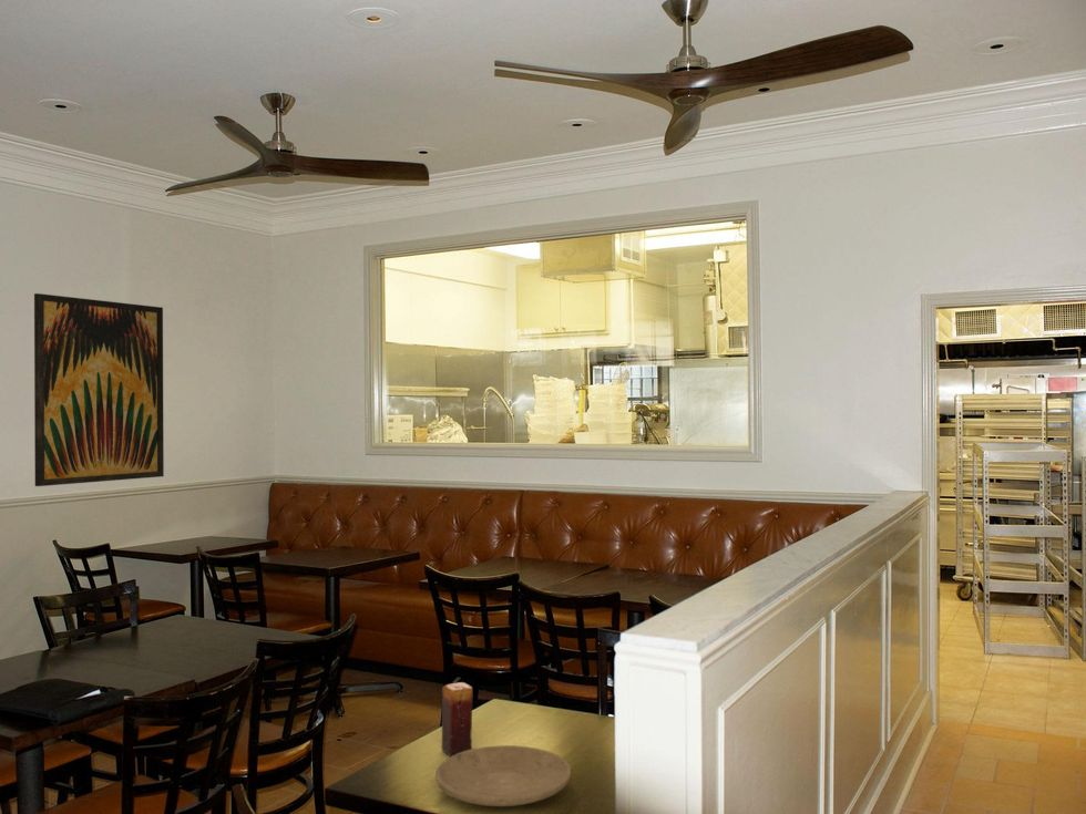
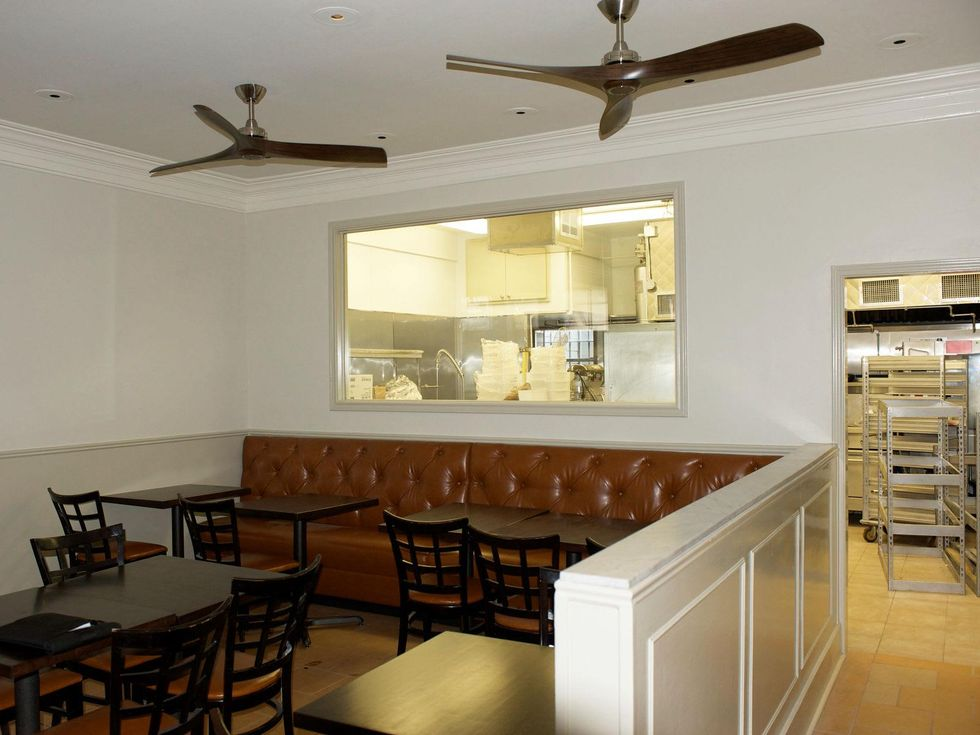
- plate [434,744,572,807]
- wall art [33,292,165,487]
- candle [441,681,473,756]
